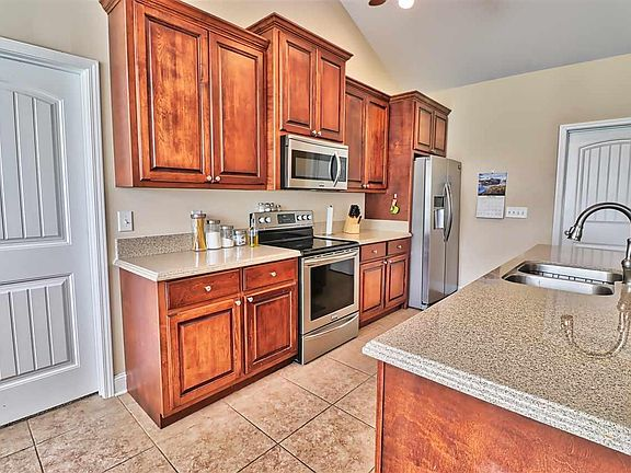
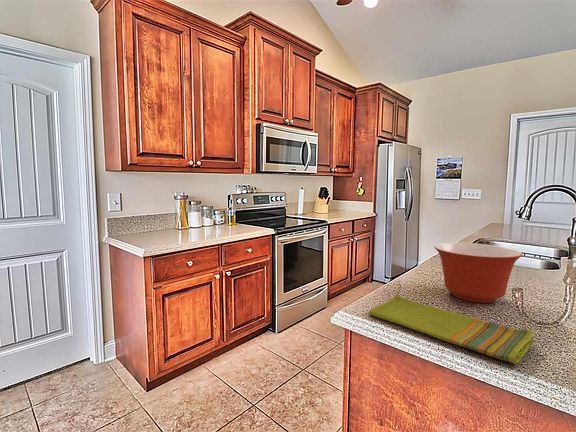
+ mixing bowl [434,242,524,304]
+ dish towel [368,294,535,365]
